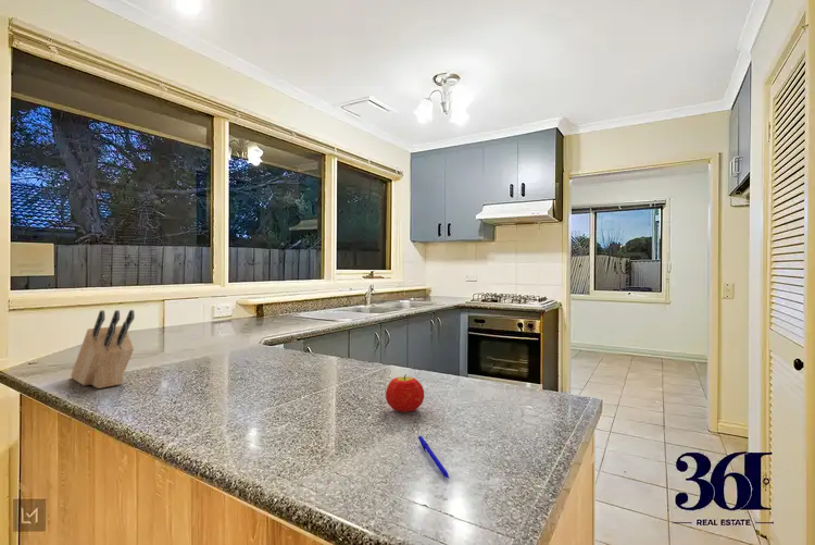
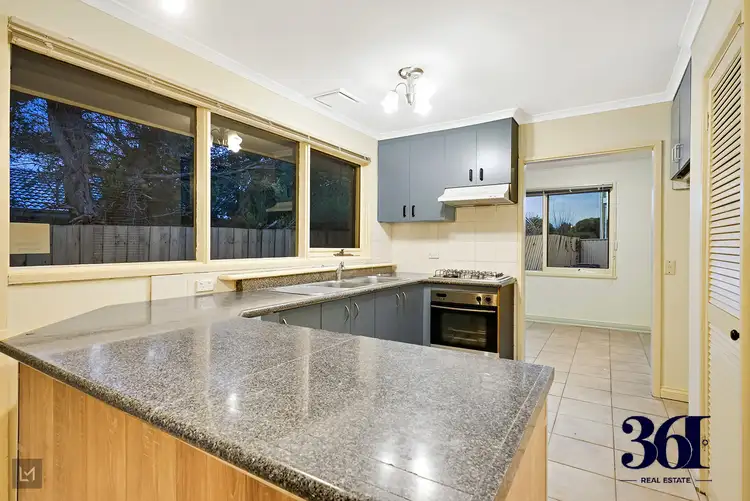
- fruit [385,373,425,413]
- pen [417,435,450,480]
- knife block [70,309,136,389]
